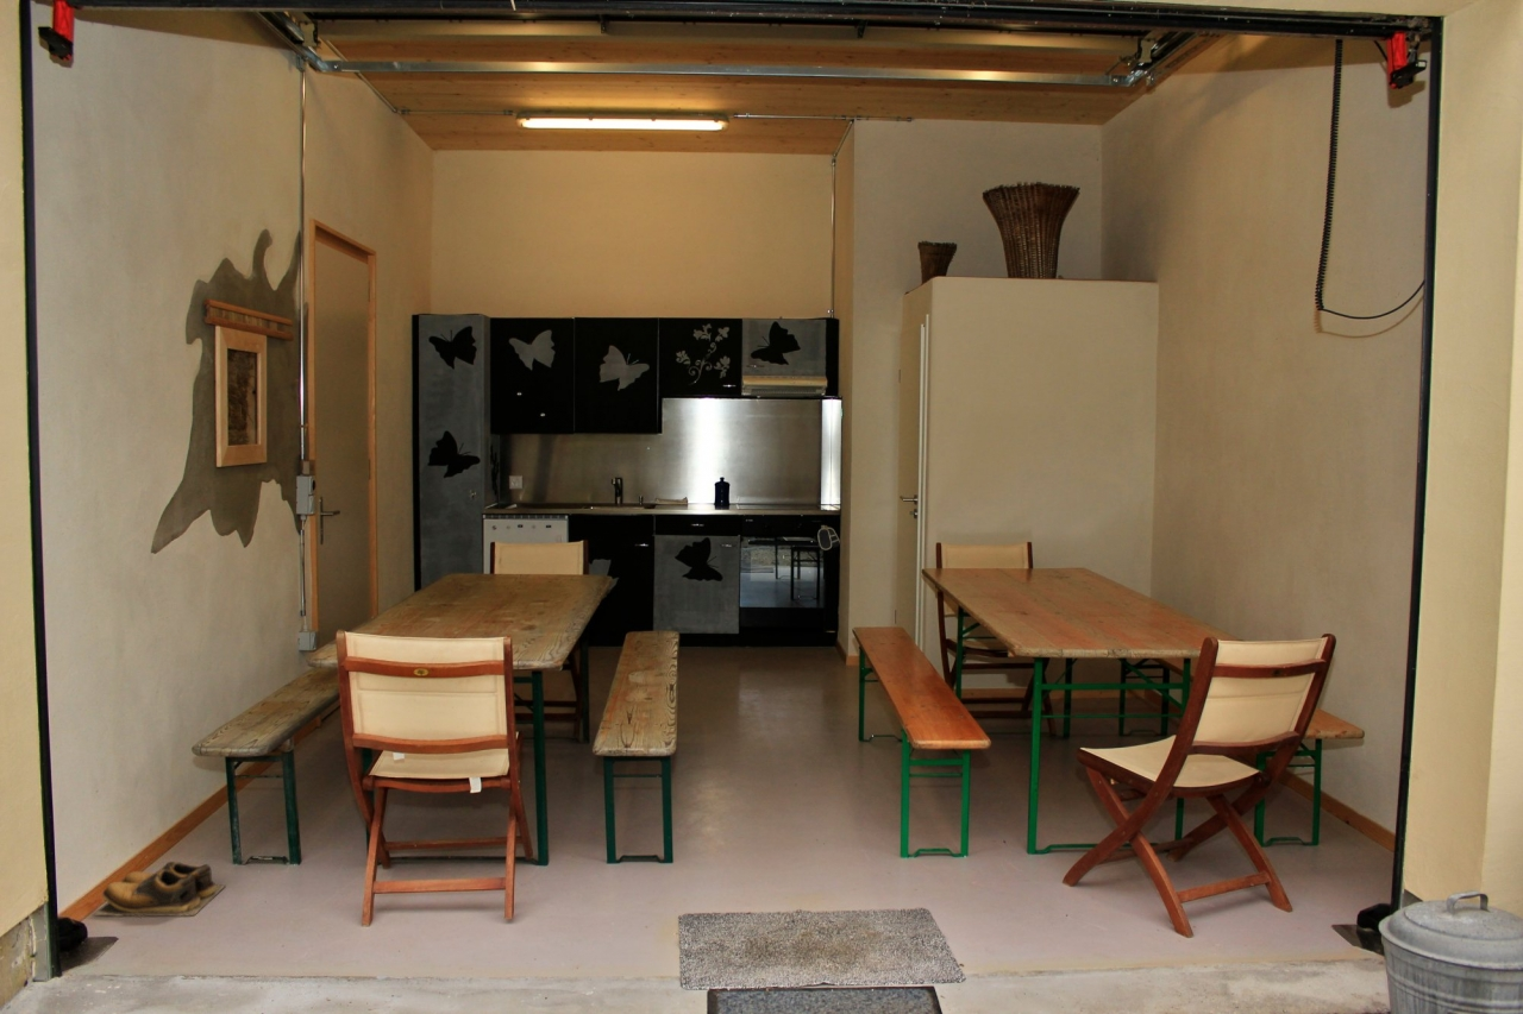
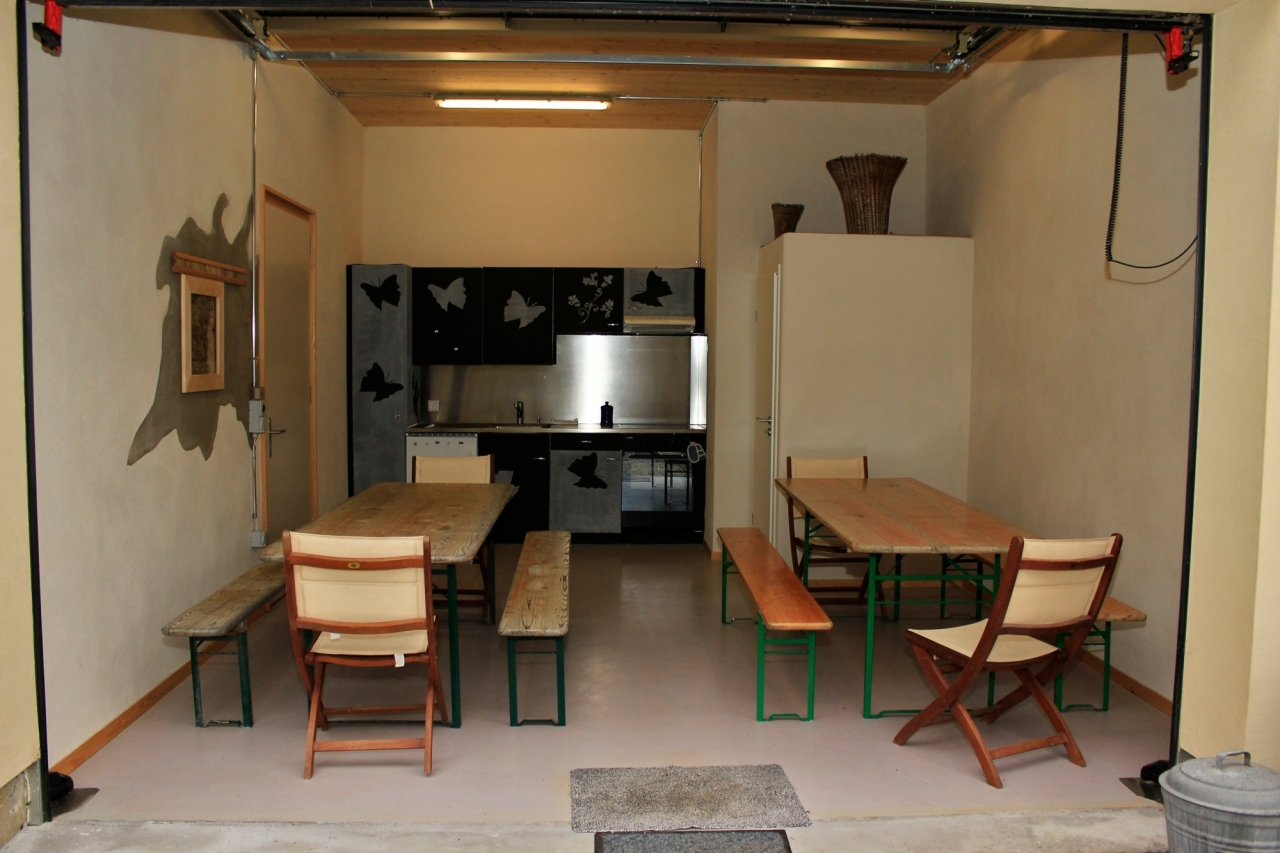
- shoes [92,861,227,918]
